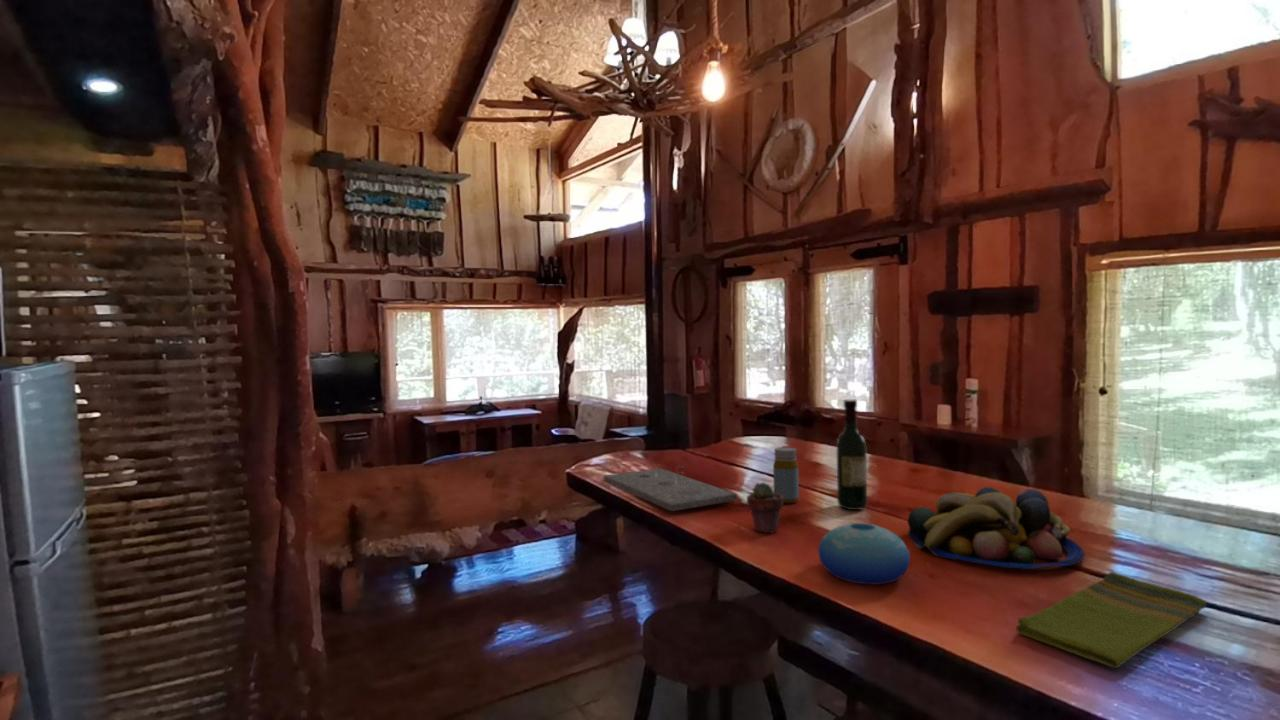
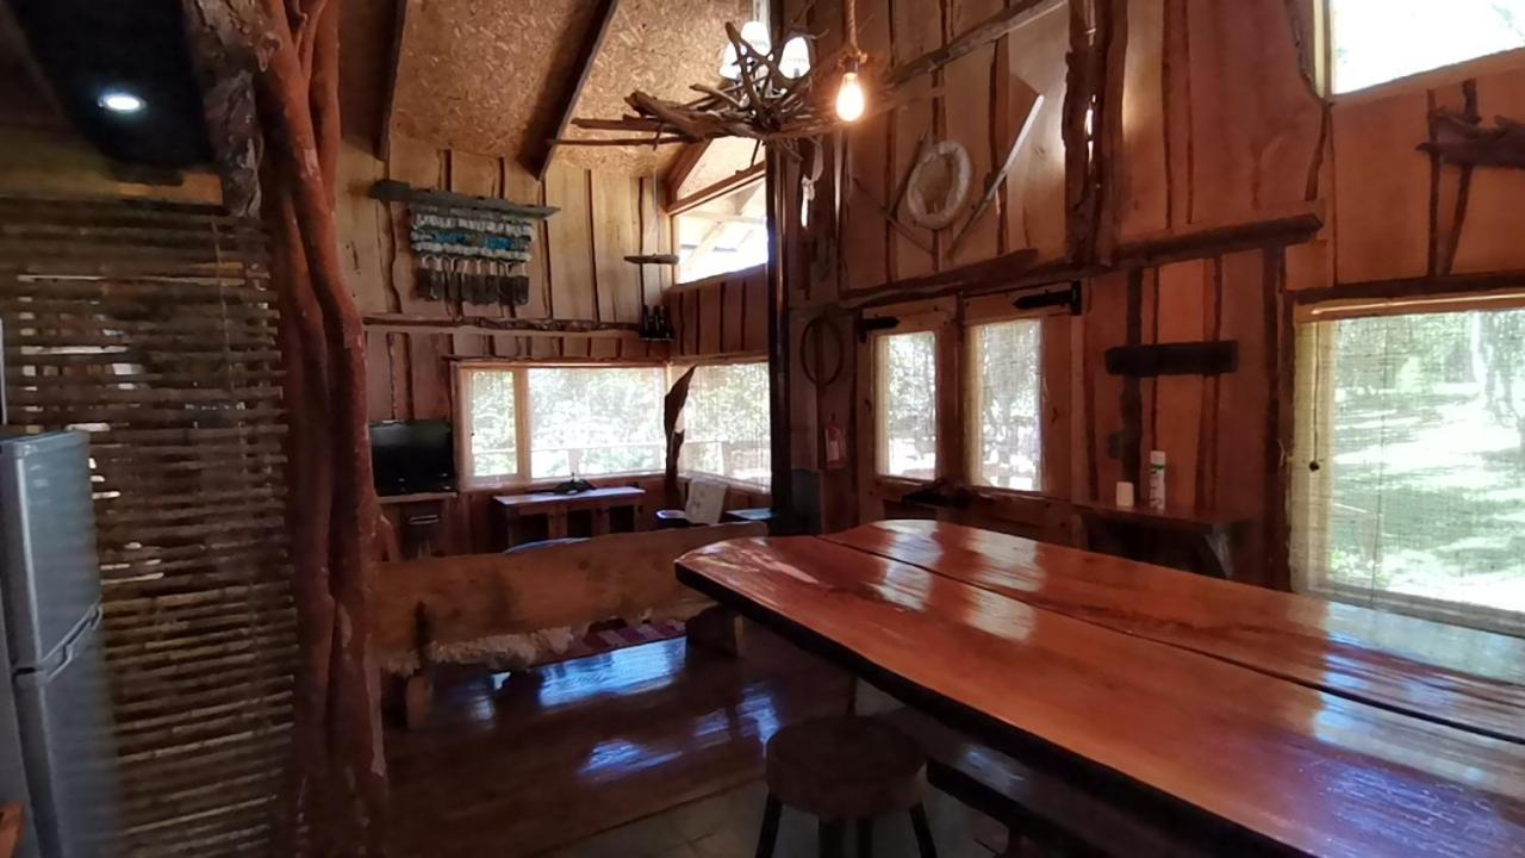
- candle holder [603,462,738,512]
- bottle [772,446,800,504]
- bowl [817,522,911,585]
- wine bottle [836,398,868,511]
- dish towel [1015,570,1207,669]
- fruit bowl [907,486,1086,570]
- potted succulent [746,481,784,534]
